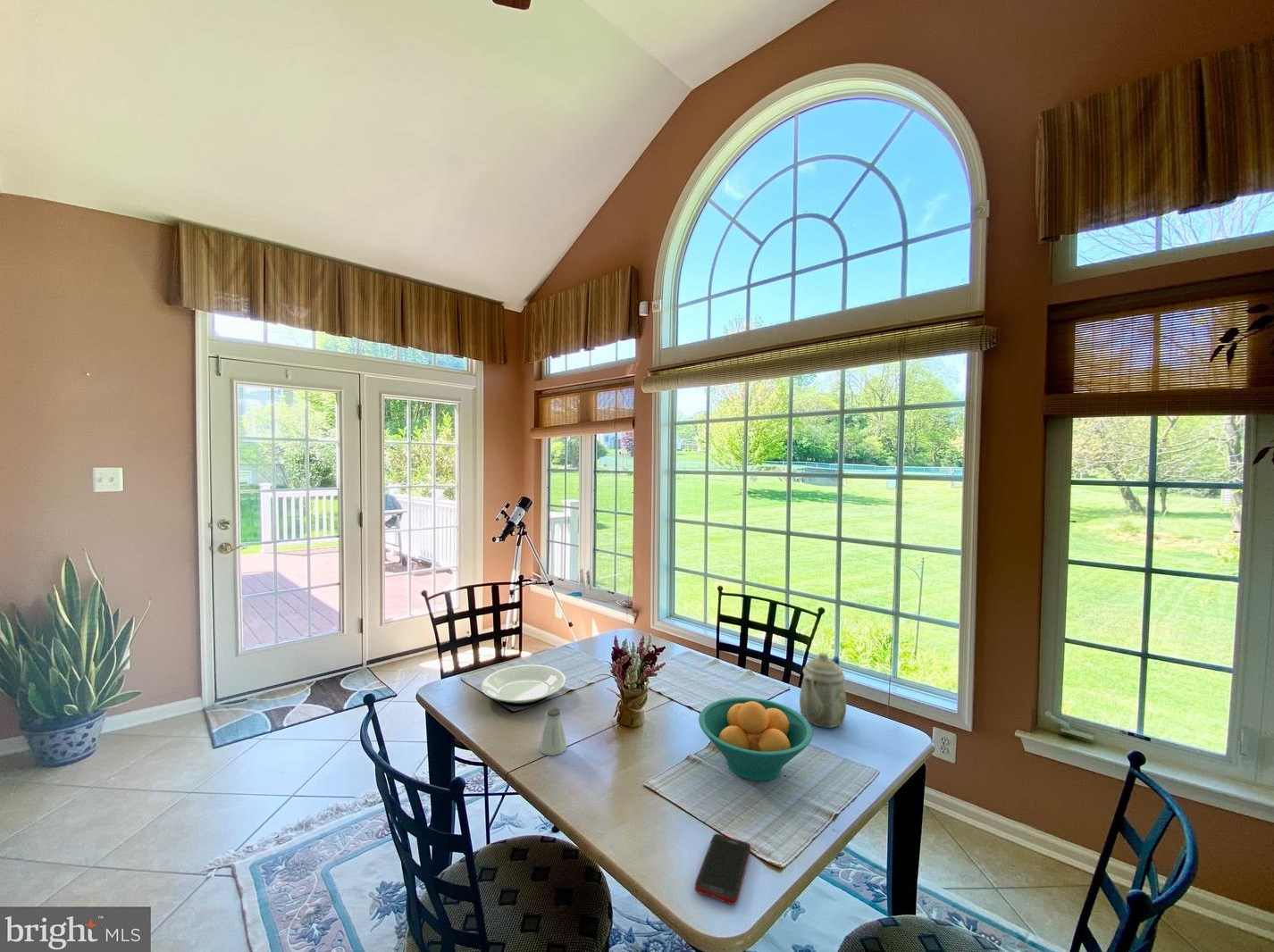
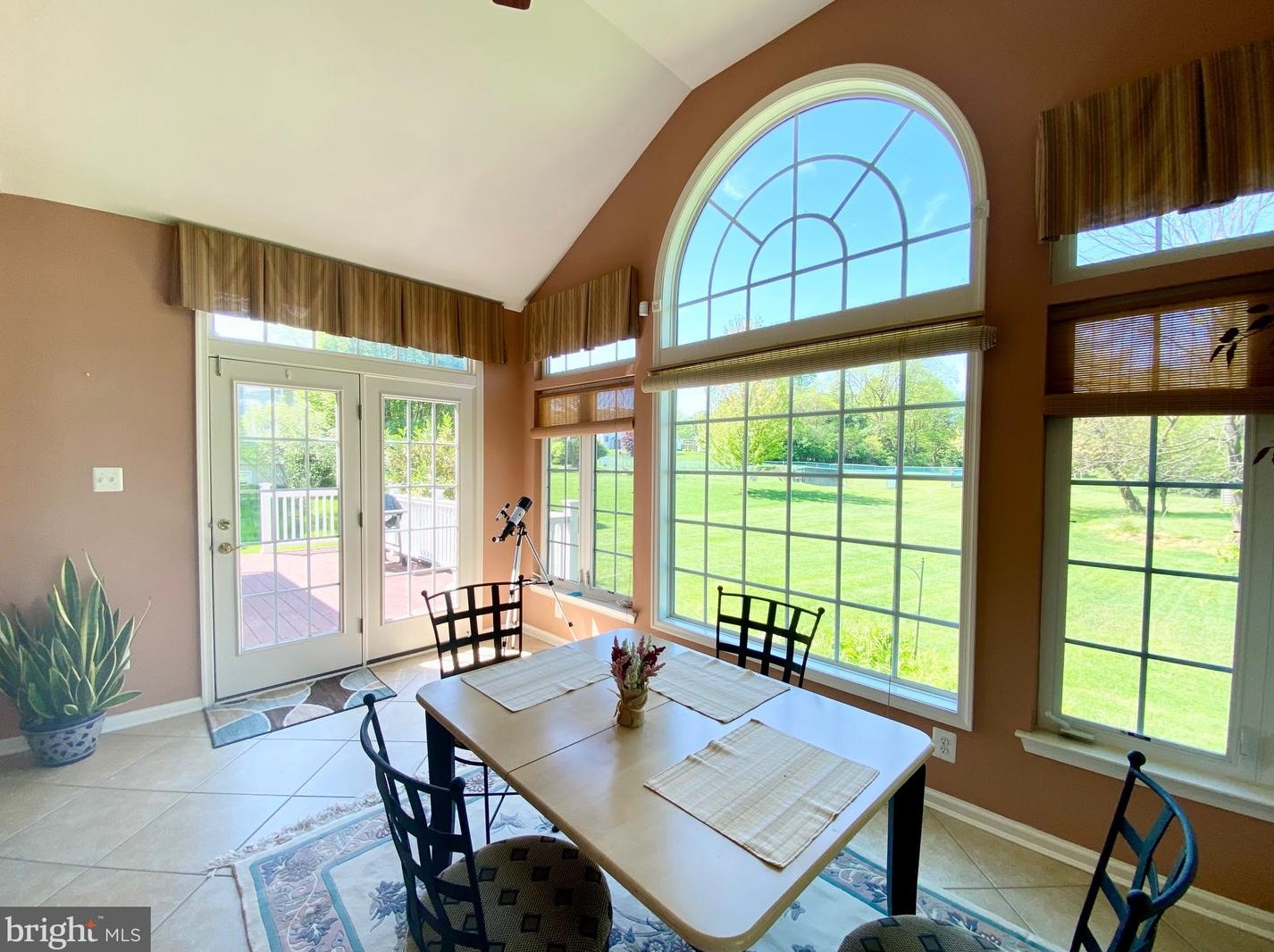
- plate [481,664,566,706]
- cell phone [694,832,751,906]
- saltshaker [539,707,568,756]
- teapot [799,652,847,729]
- fruit bowl [698,697,814,781]
